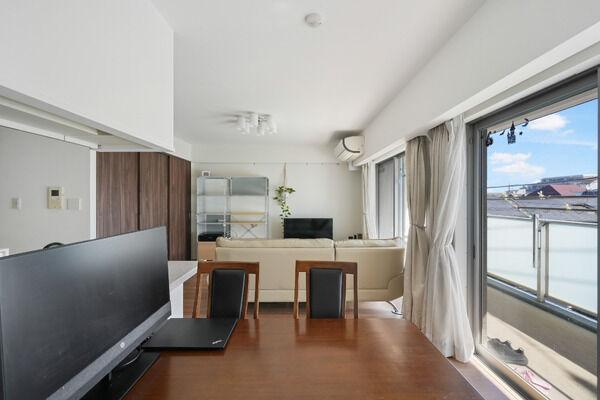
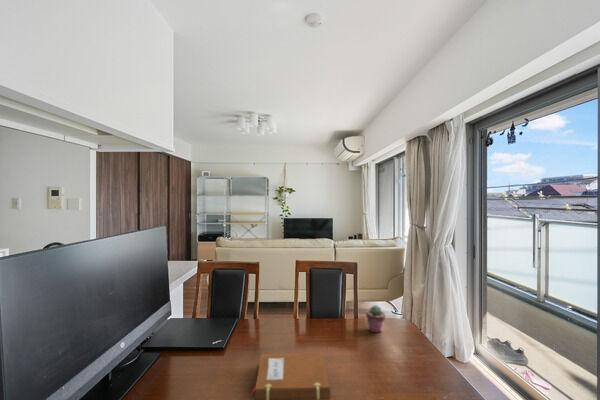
+ notebook [250,352,331,400]
+ potted succulent [365,304,386,334]
